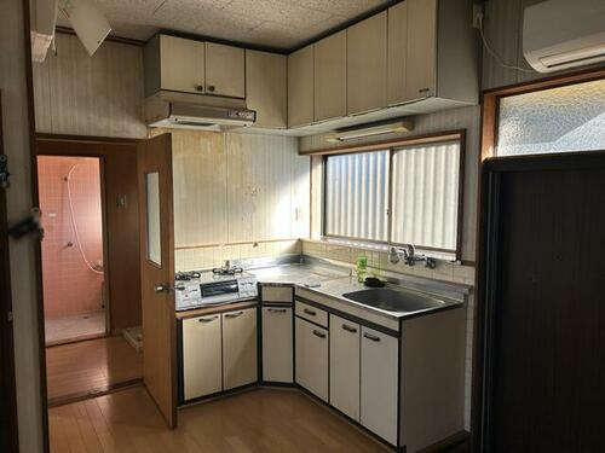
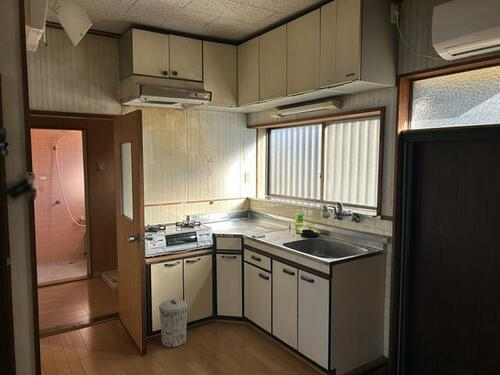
+ trash can [158,299,189,348]
